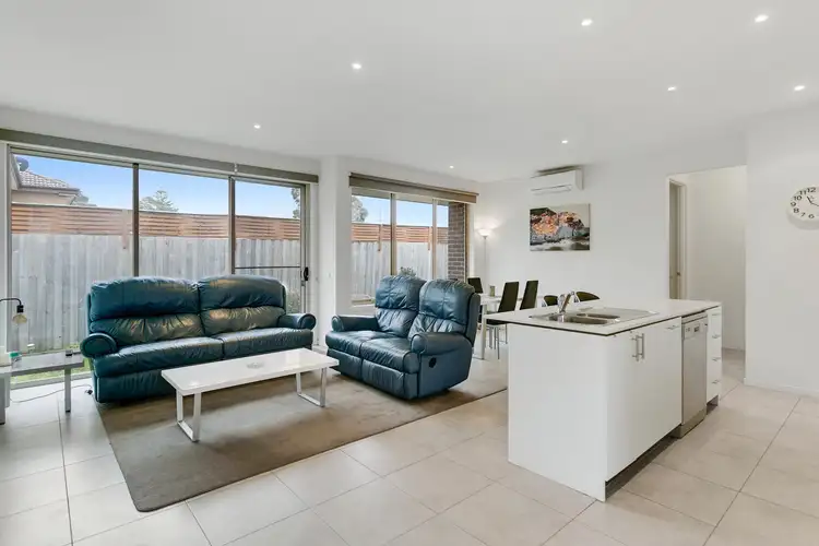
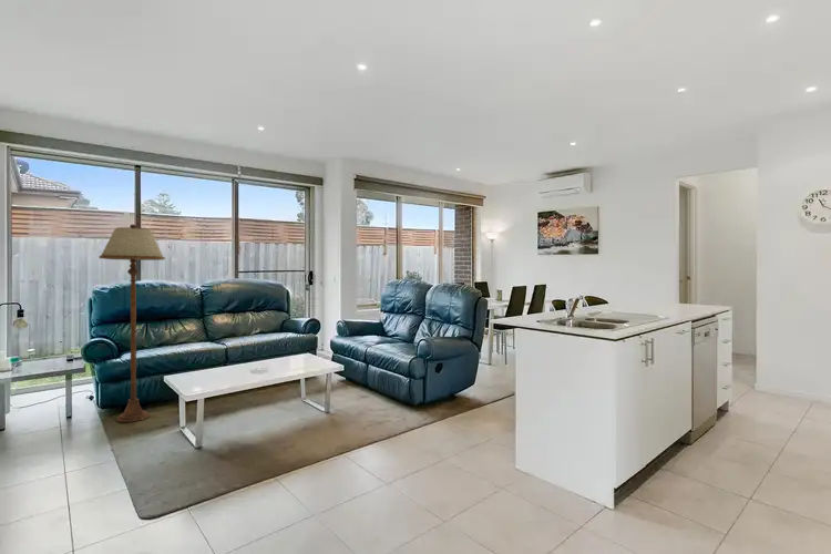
+ floor lamp [99,224,166,423]
